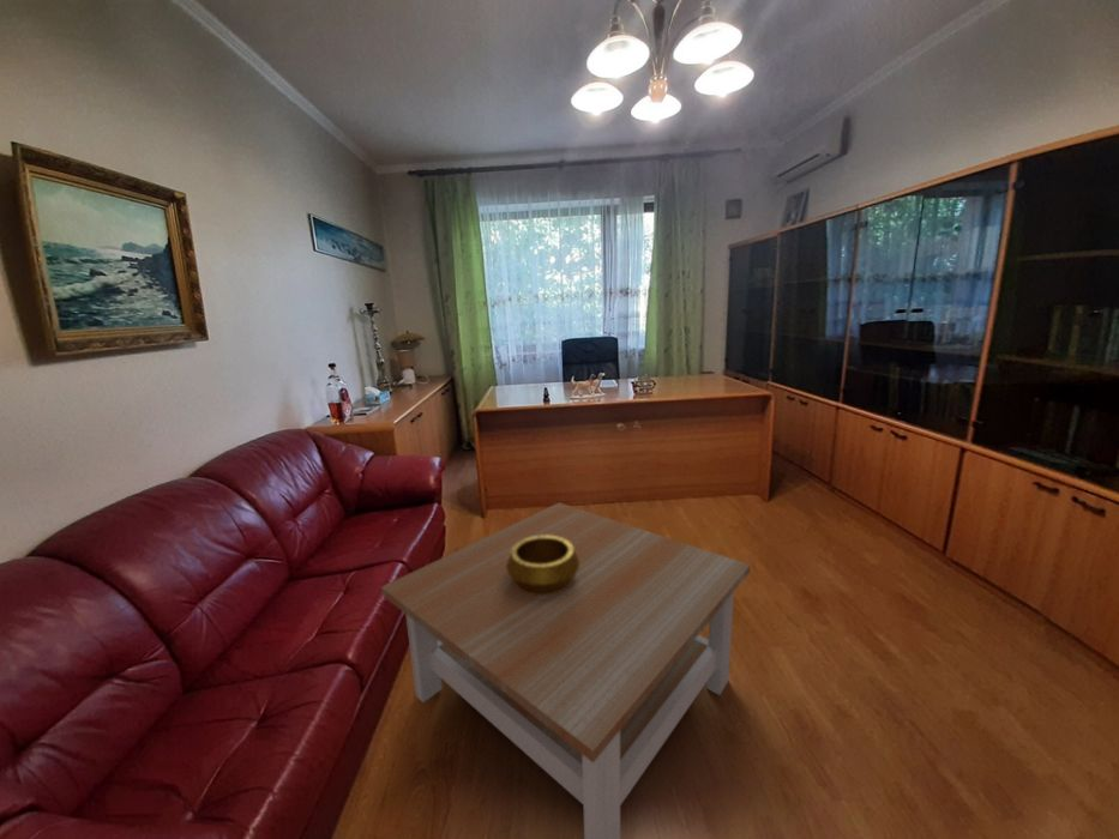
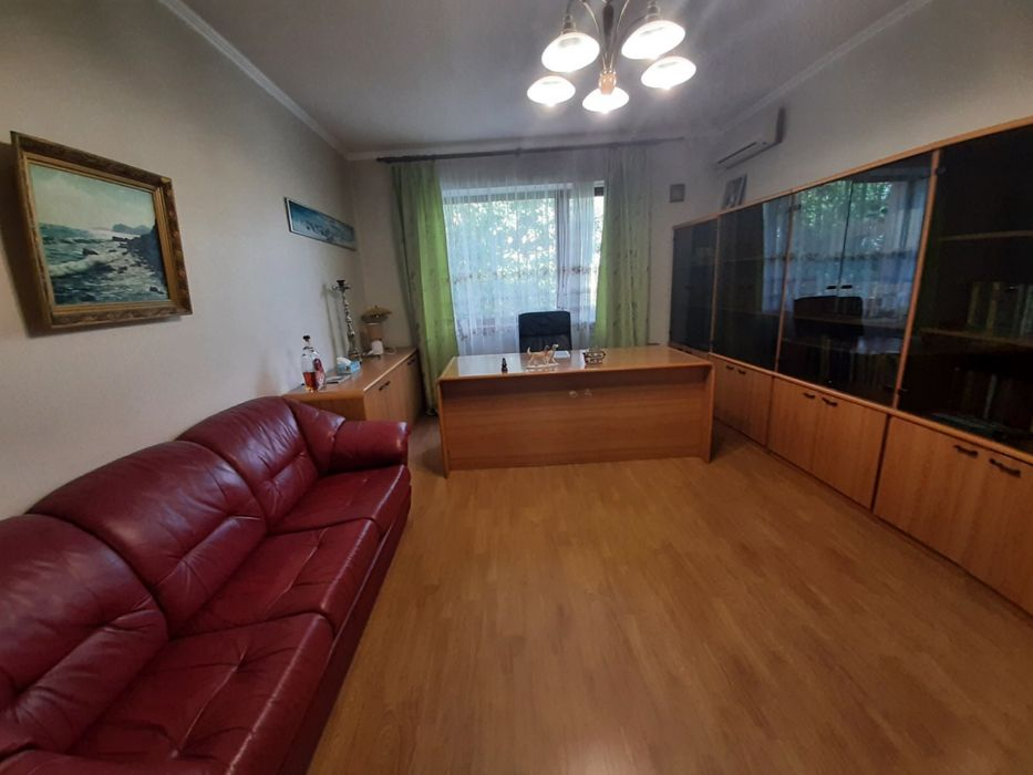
- decorative bowl [506,536,579,596]
- coffee table [380,501,751,839]
